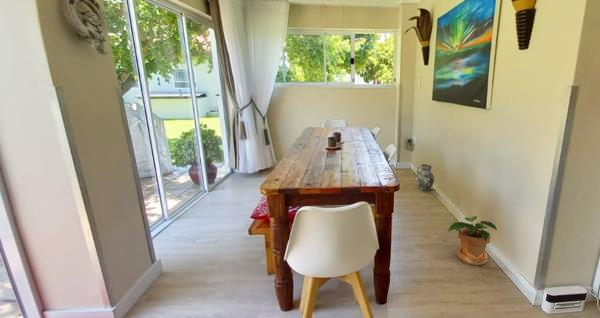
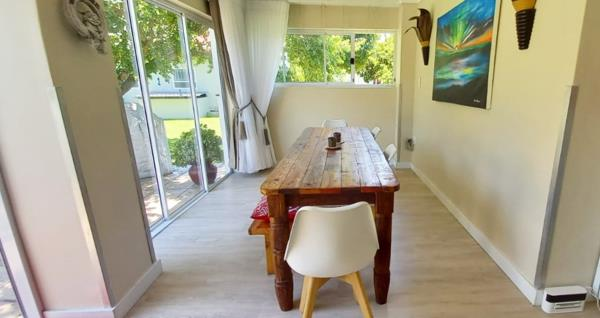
- potted plant [447,215,498,266]
- ceramic jug [416,163,435,192]
